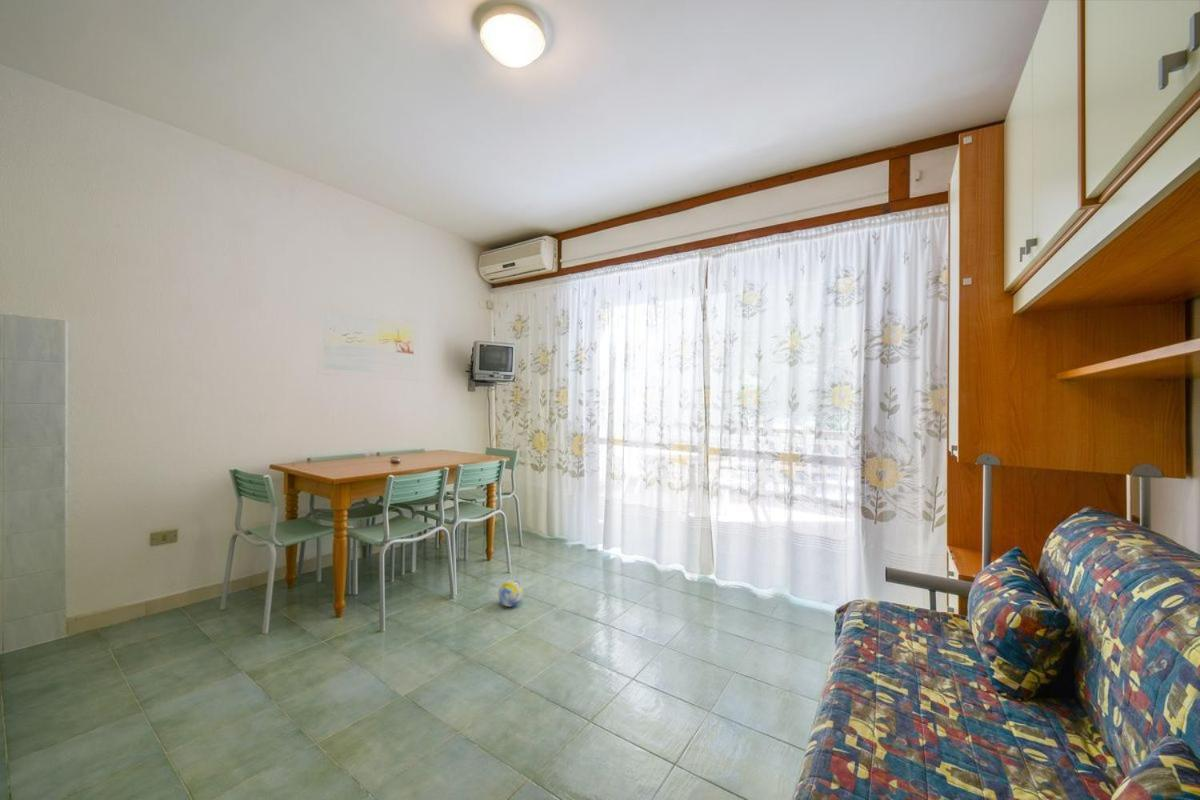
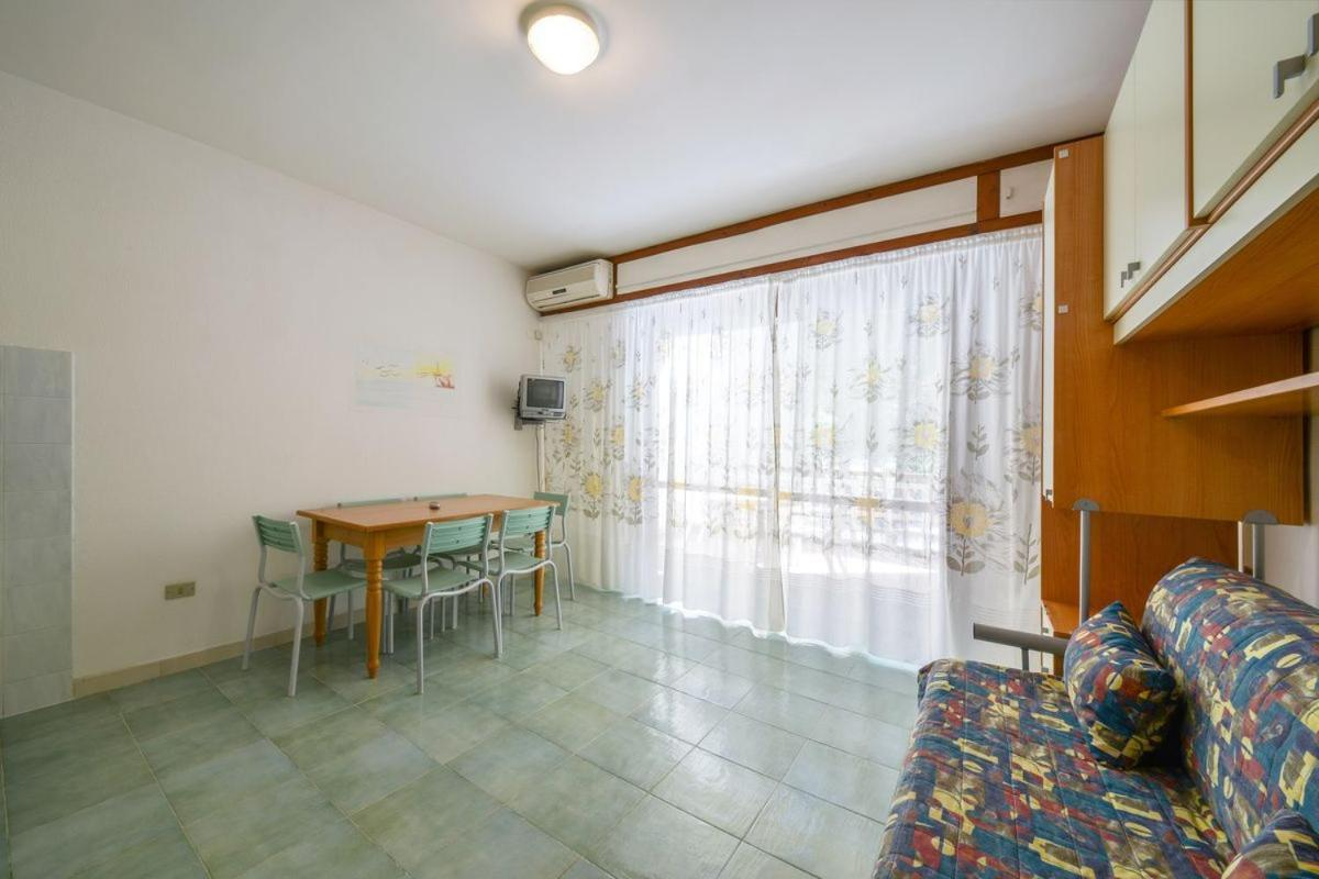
- decorative ball [497,579,524,607]
